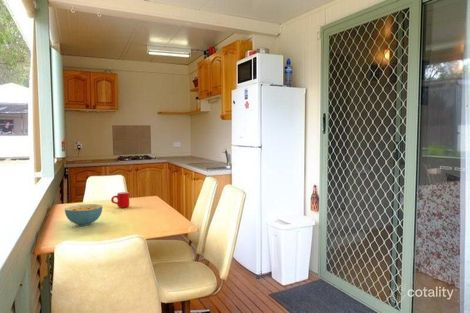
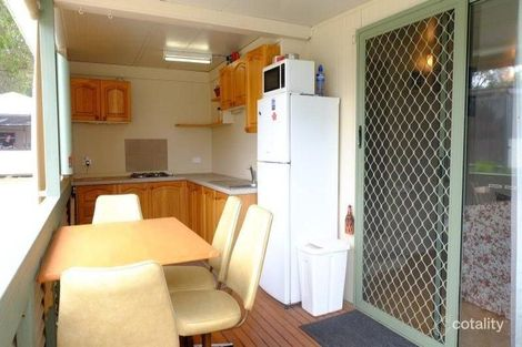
- mug [110,191,130,209]
- cereal bowl [64,203,103,227]
